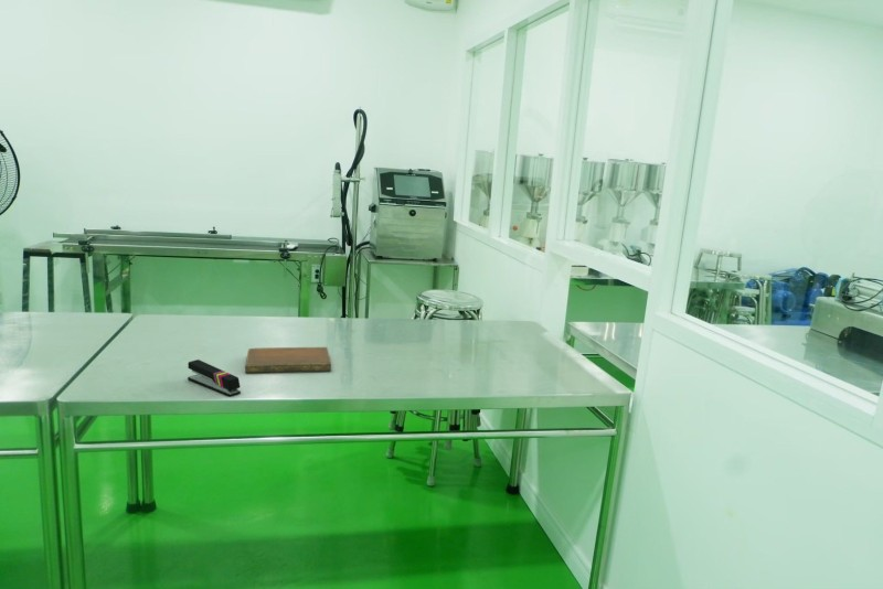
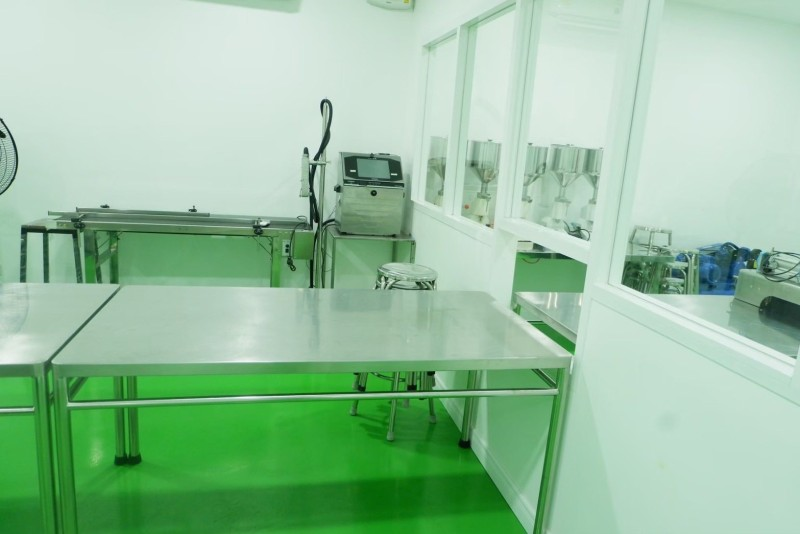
- notebook [244,346,332,374]
- stapler [187,358,242,397]
